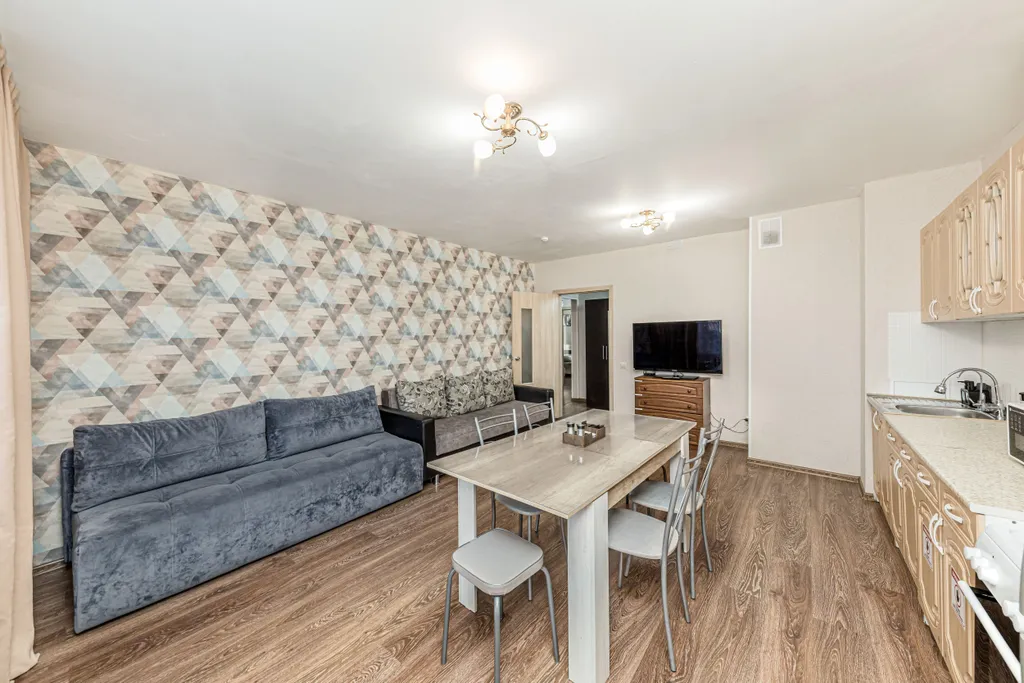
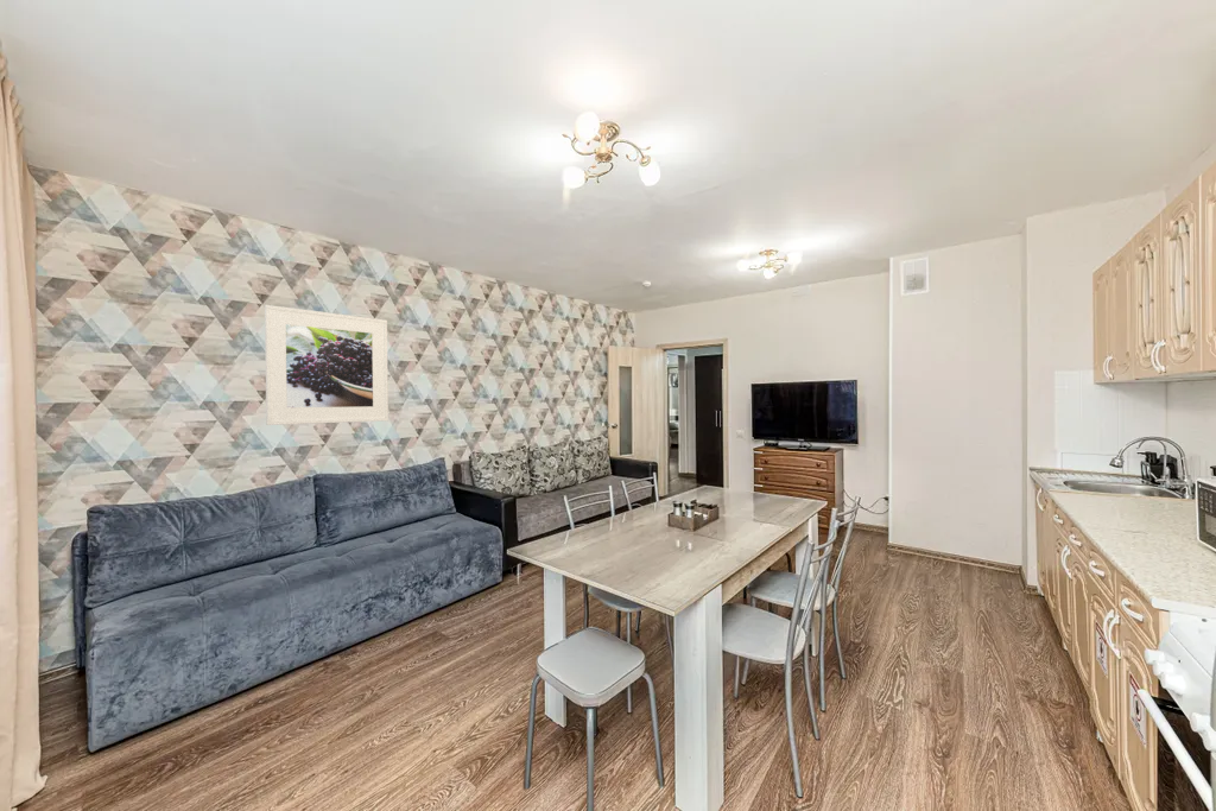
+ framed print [264,304,390,426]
